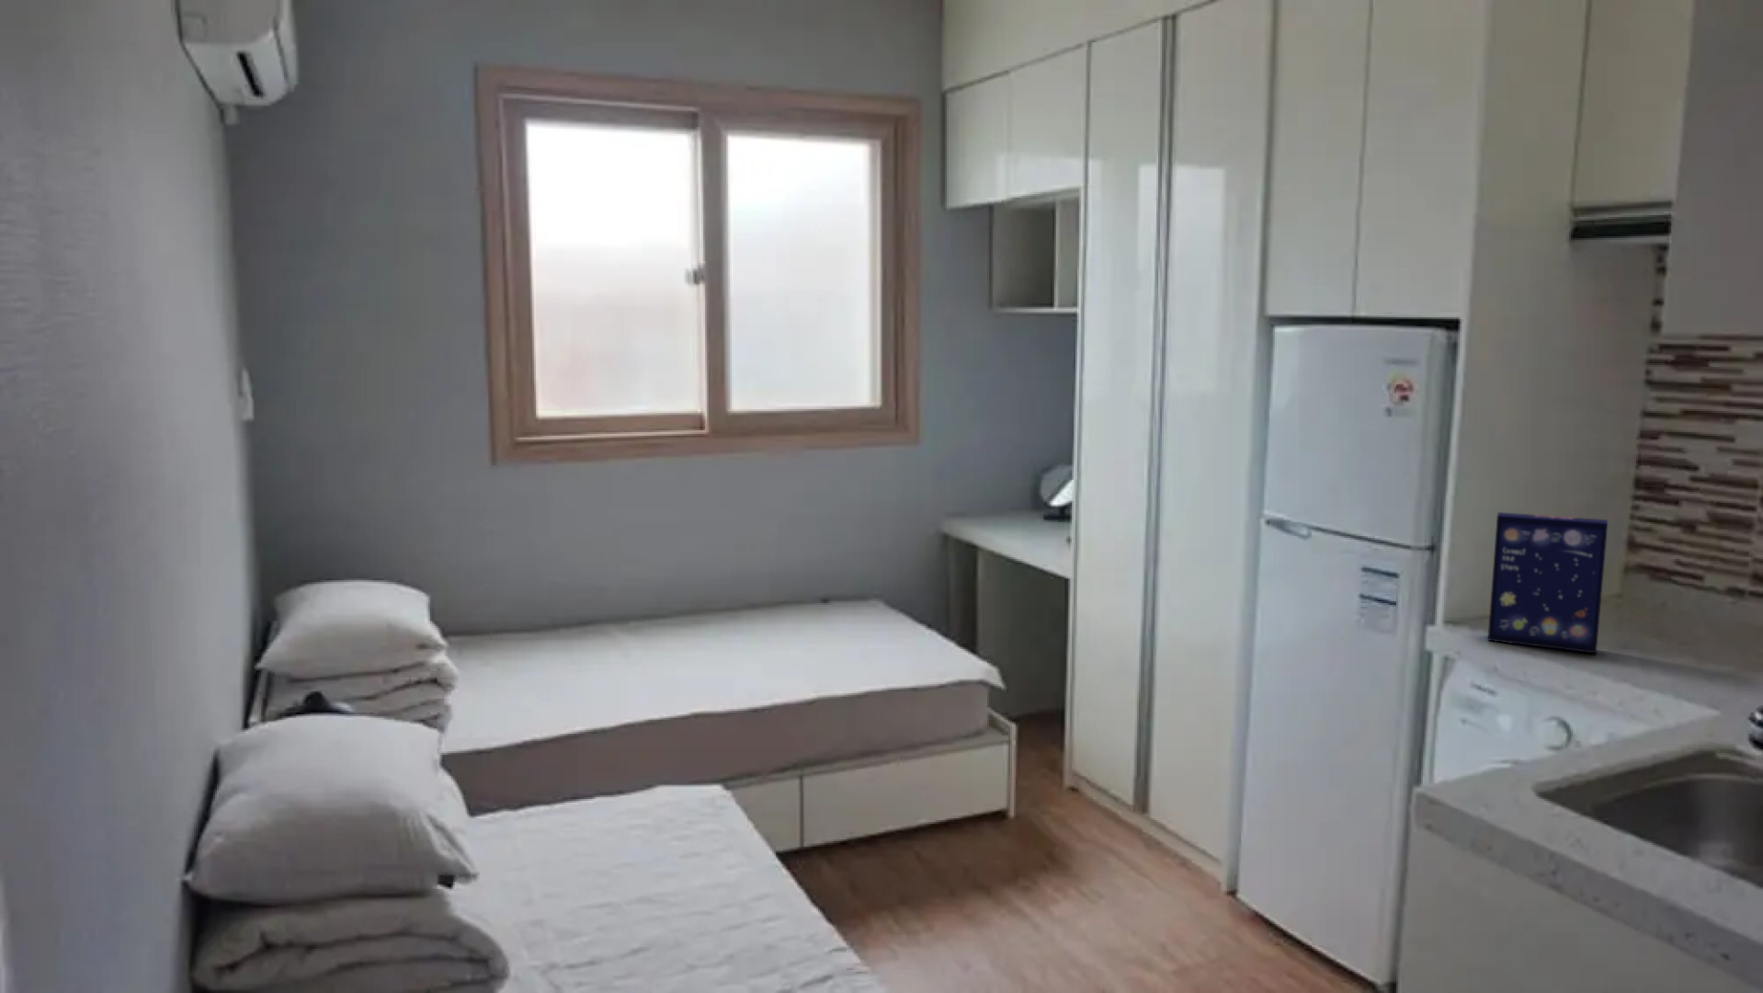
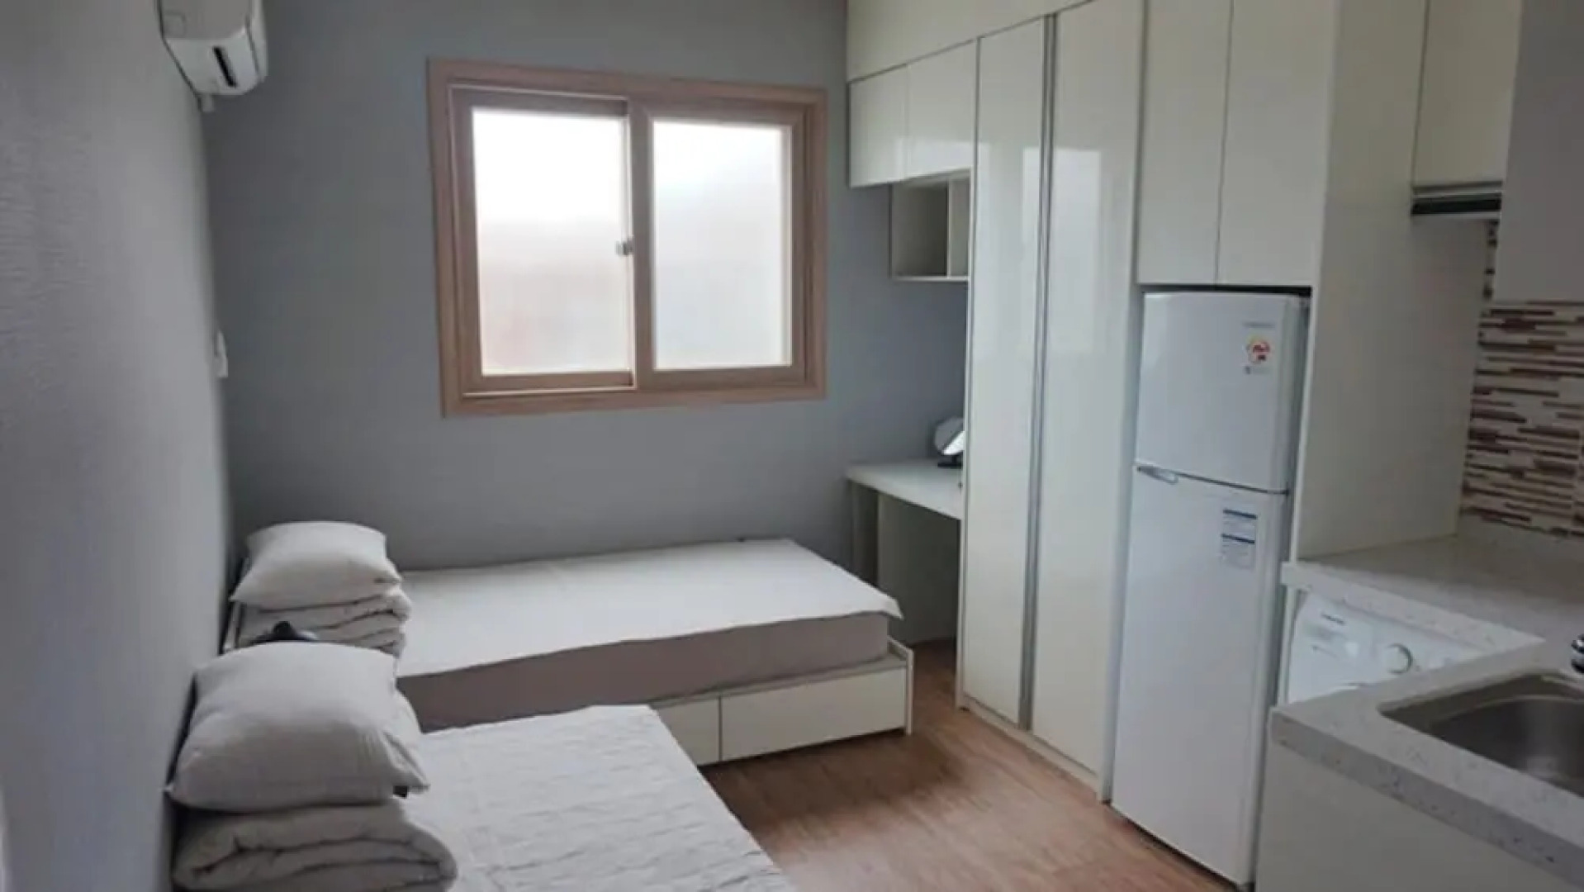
- cereal box [1487,511,1608,655]
